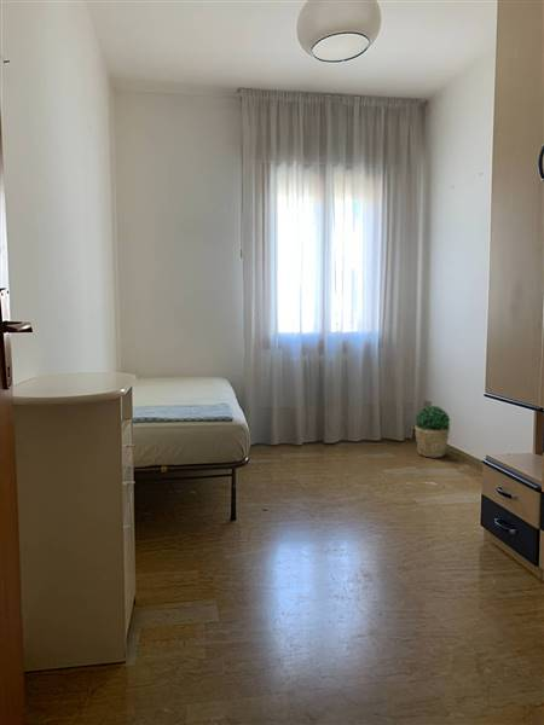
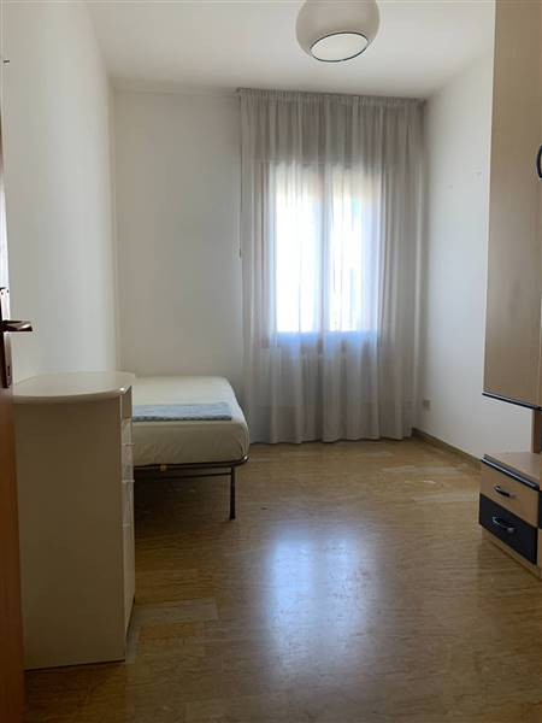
- potted plant [415,405,452,459]
